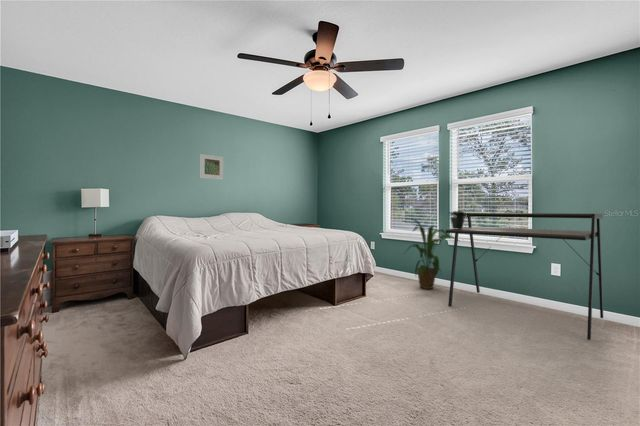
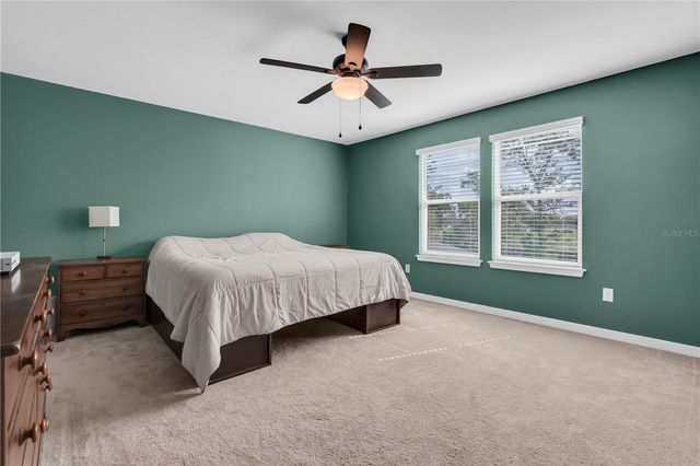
- house plant [403,217,460,290]
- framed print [199,153,225,181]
- potted plant [448,196,468,229]
- desk [444,212,604,341]
